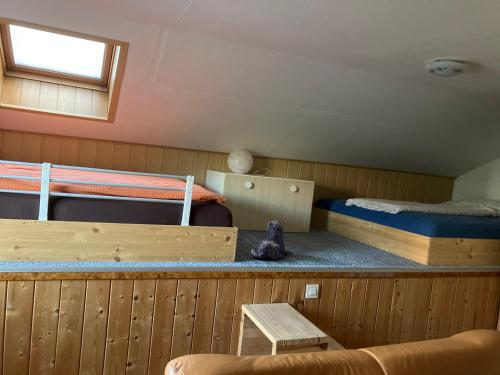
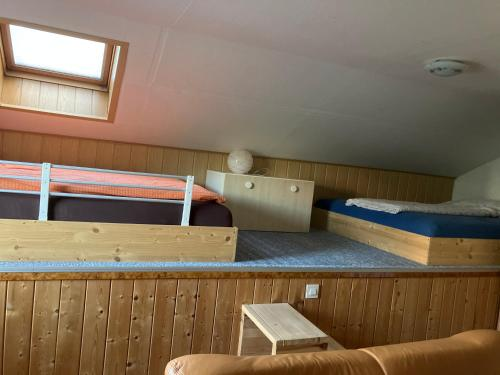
- plush toy [250,220,289,261]
